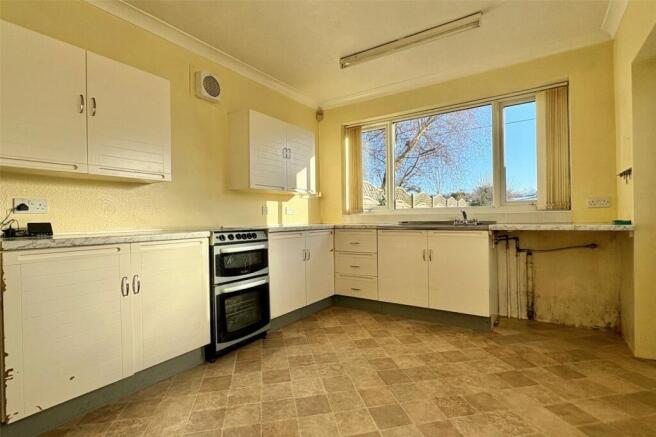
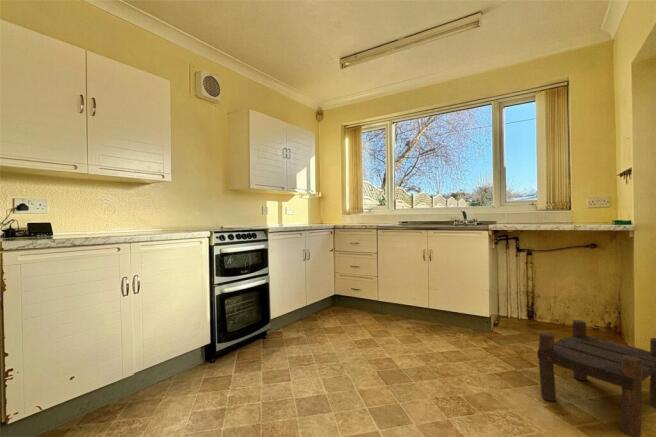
+ stool [537,319,656,437]
